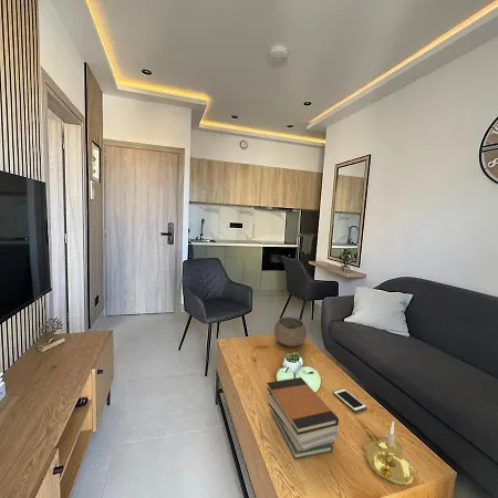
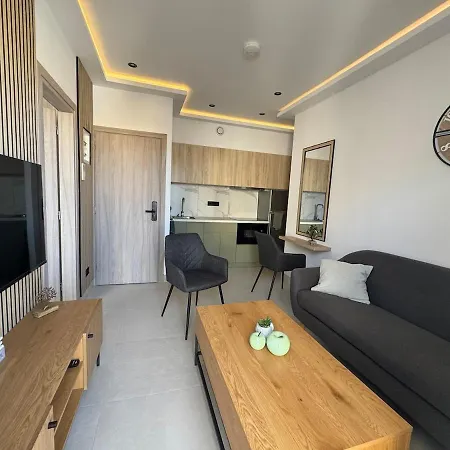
- bowl [273,317,308,347]
- book stack [266,376,340,460]
- candle holder [363,421,416,487]
- cell phone [332,387,367,413]
